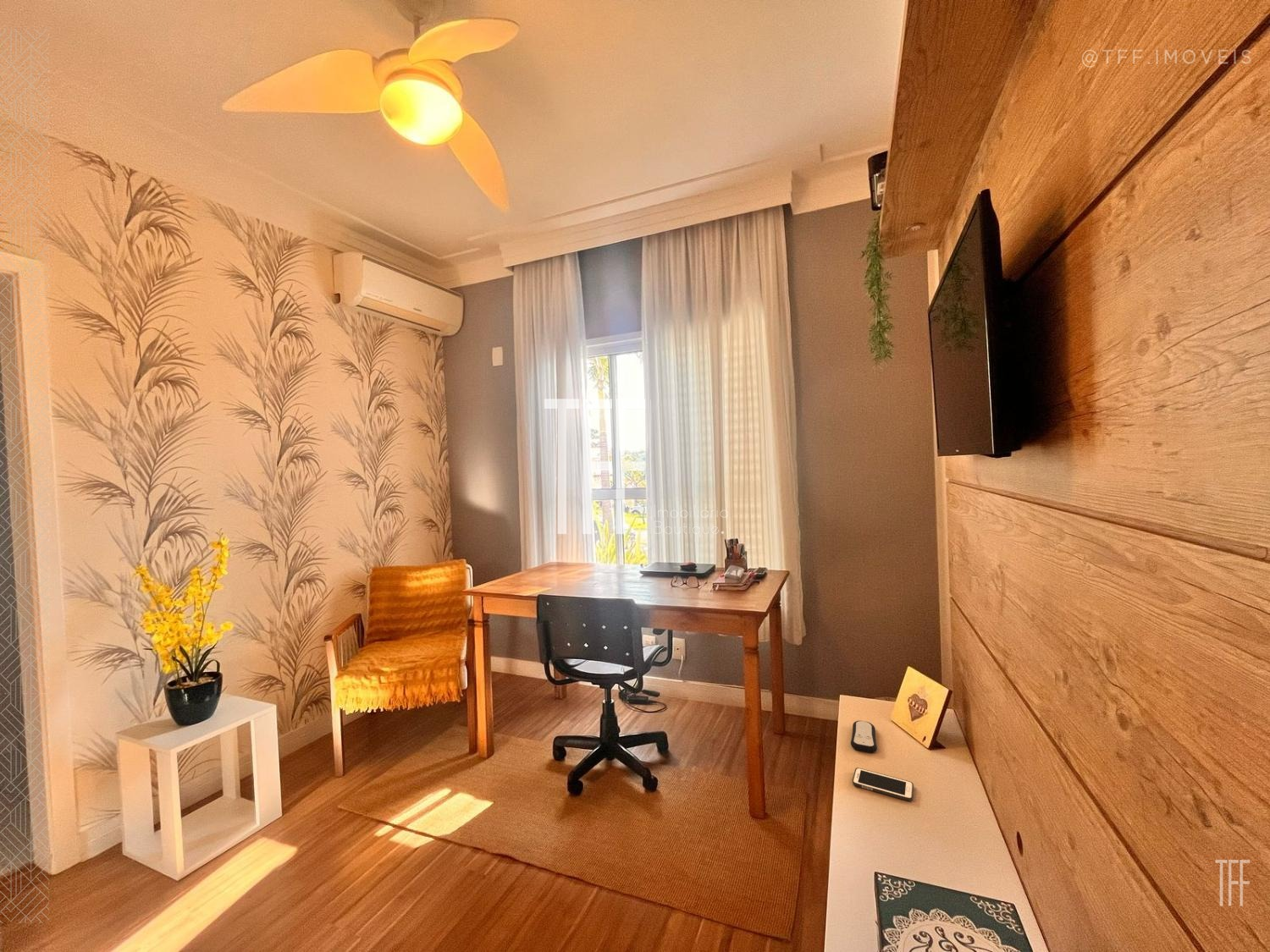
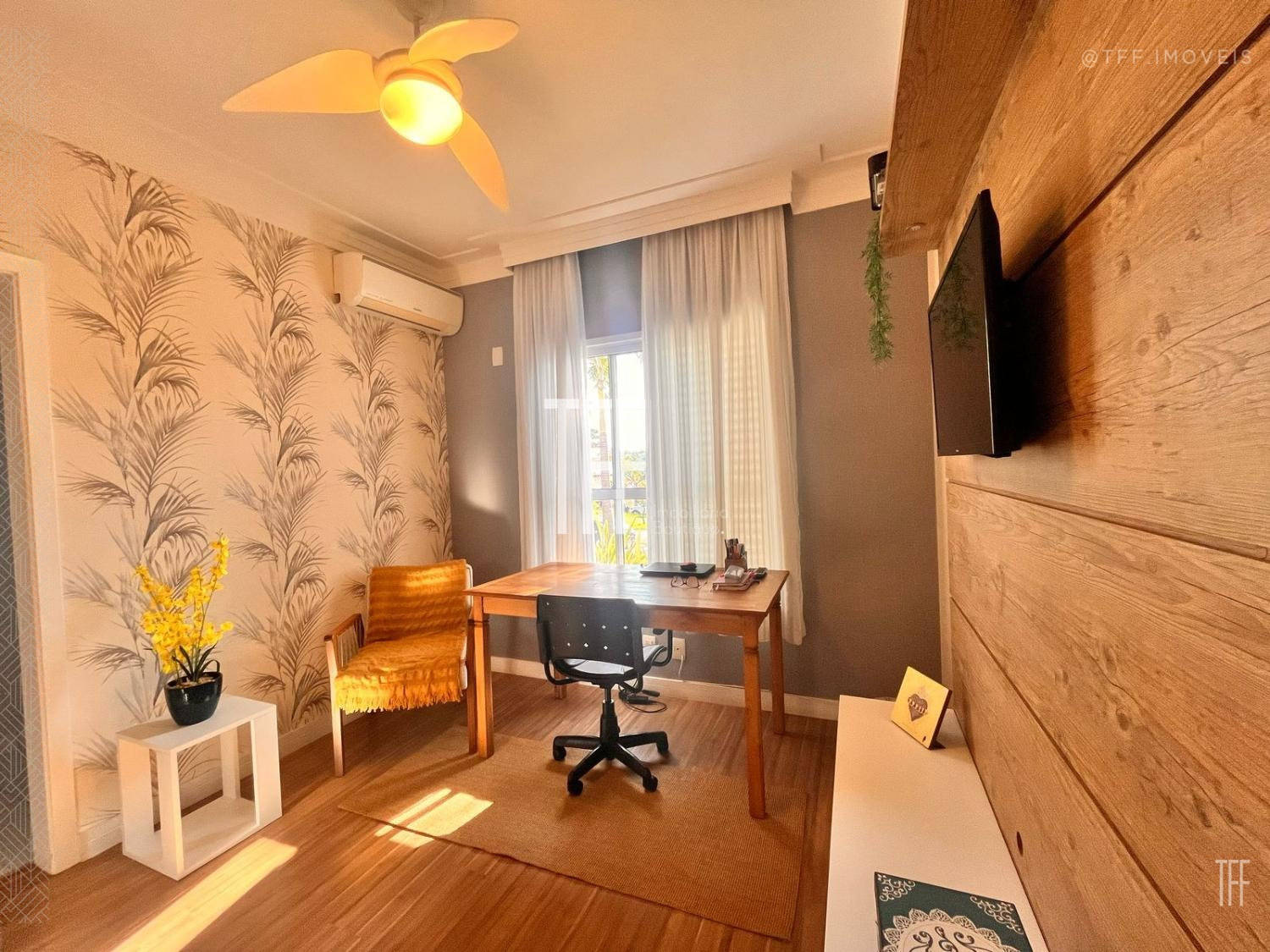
- cell phone [852,767,914,802]
- remote control [850,720,878,753]
